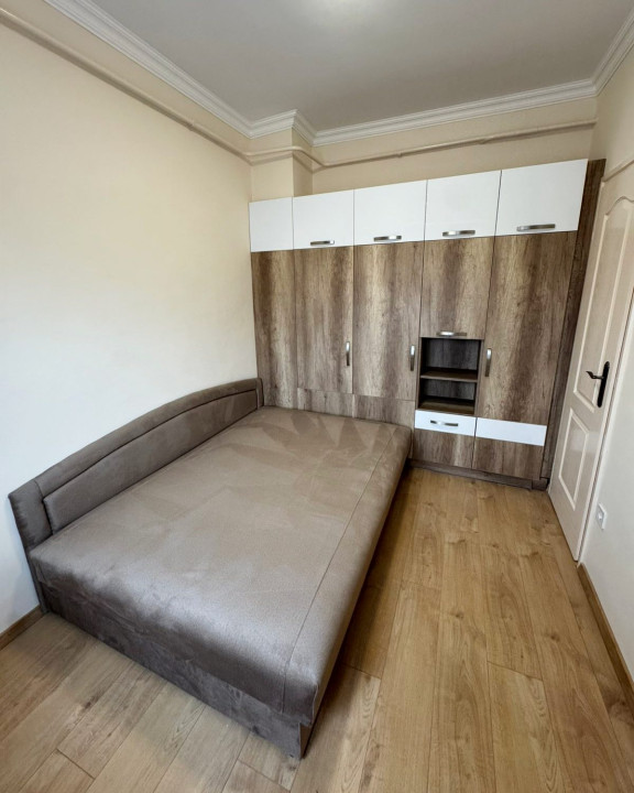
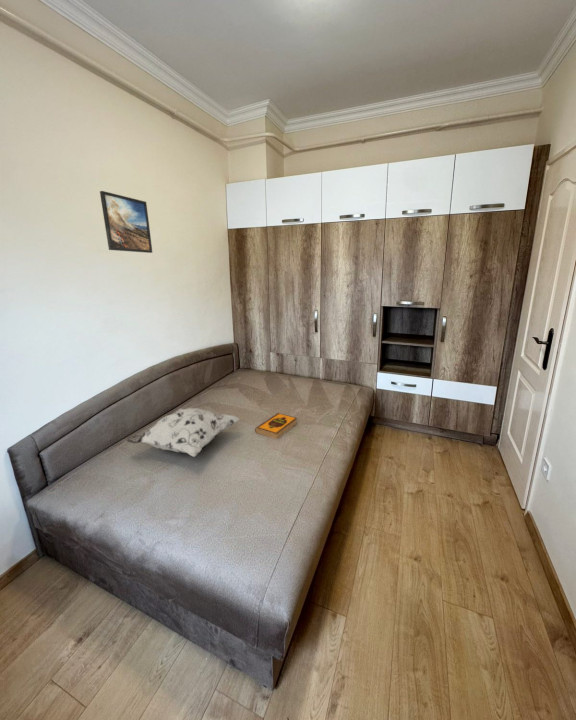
+ hardback book [254,412,298,440]
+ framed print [99,190,153,254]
+ decorative pillow [126,407,241,458]
